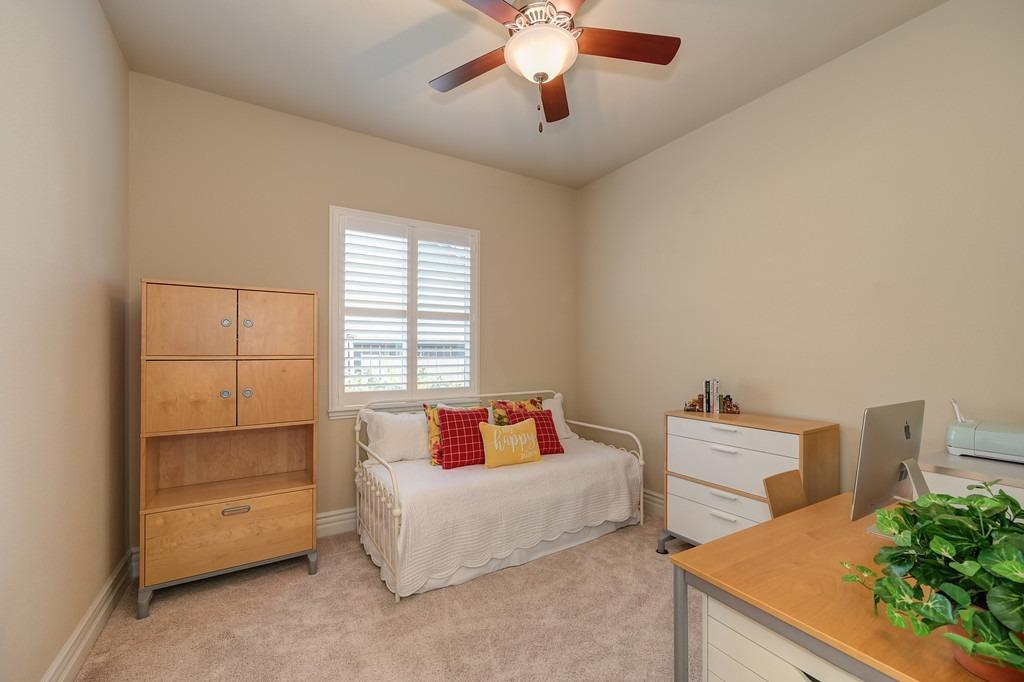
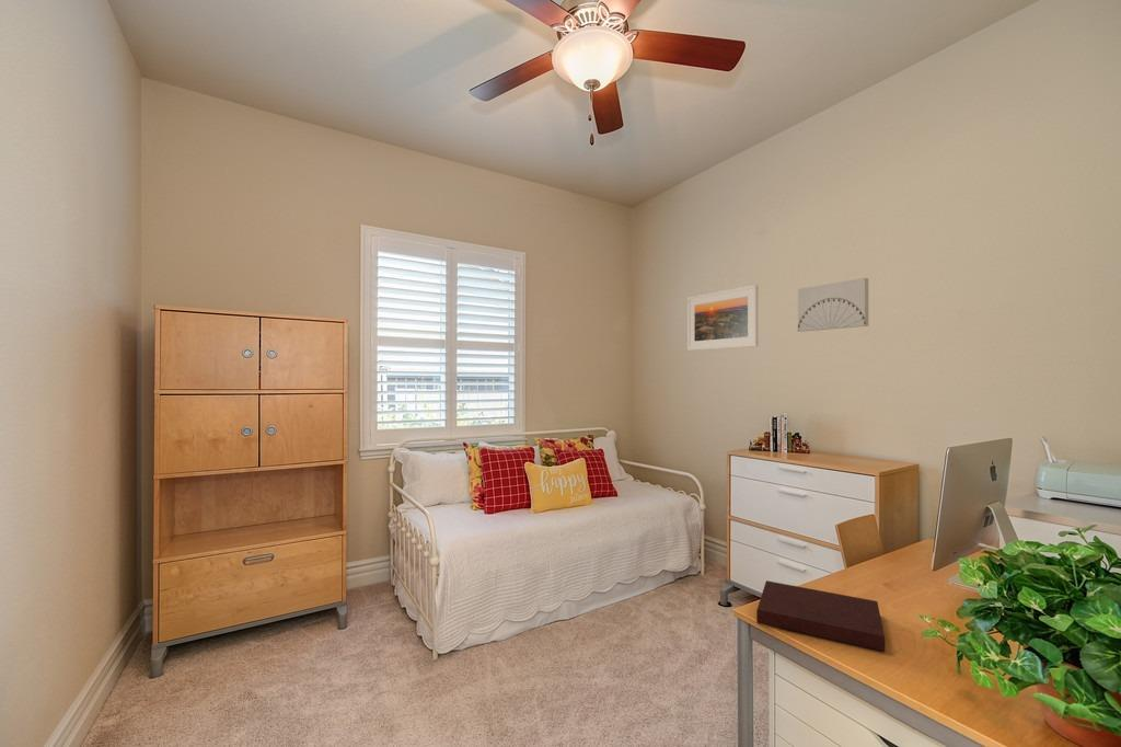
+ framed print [686,284,759,352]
+ wall art [797,277,869,333]
+ notebook [755,579,886,653]
